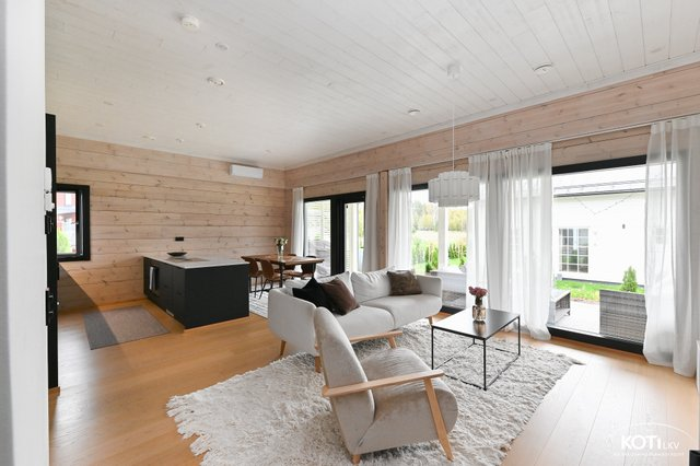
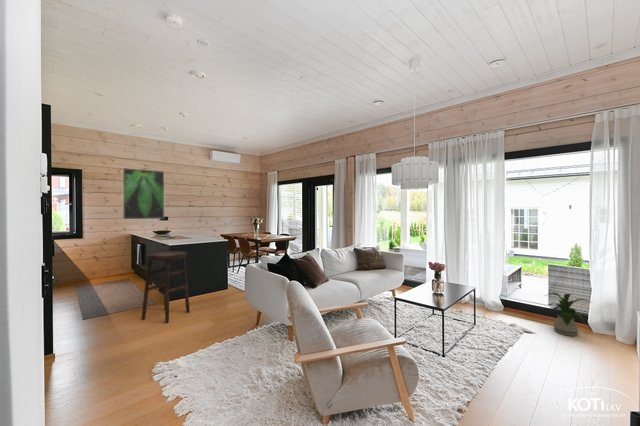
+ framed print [122,167,165,220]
+ stool [141,250,191,324]
+ house plant [544,292,593,337]
